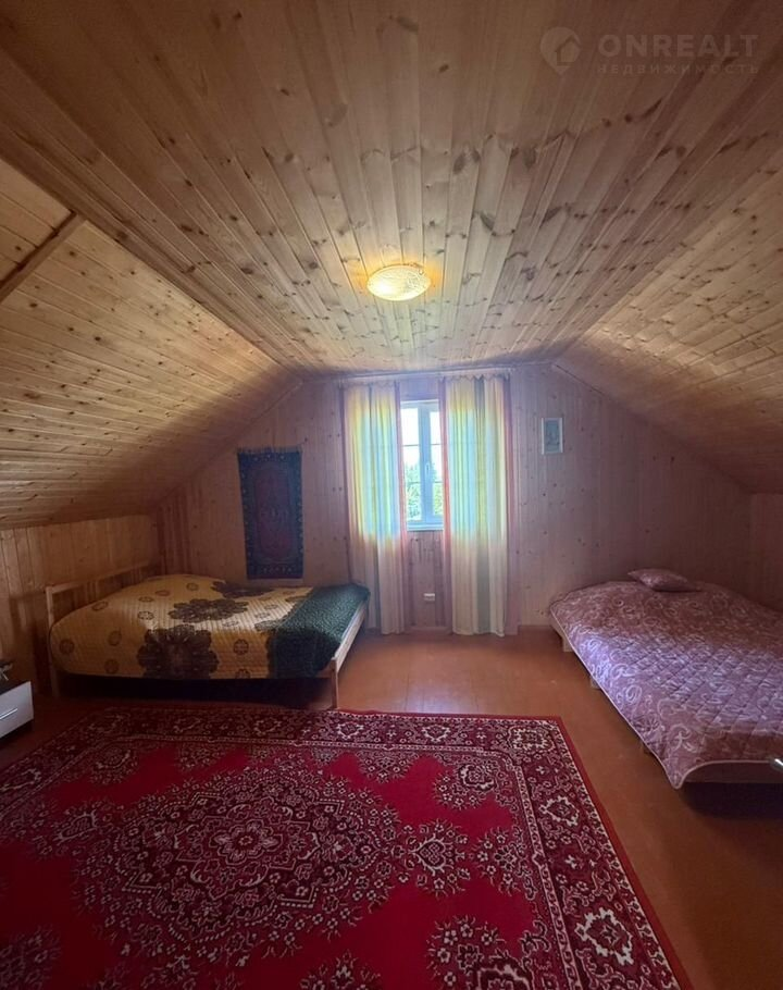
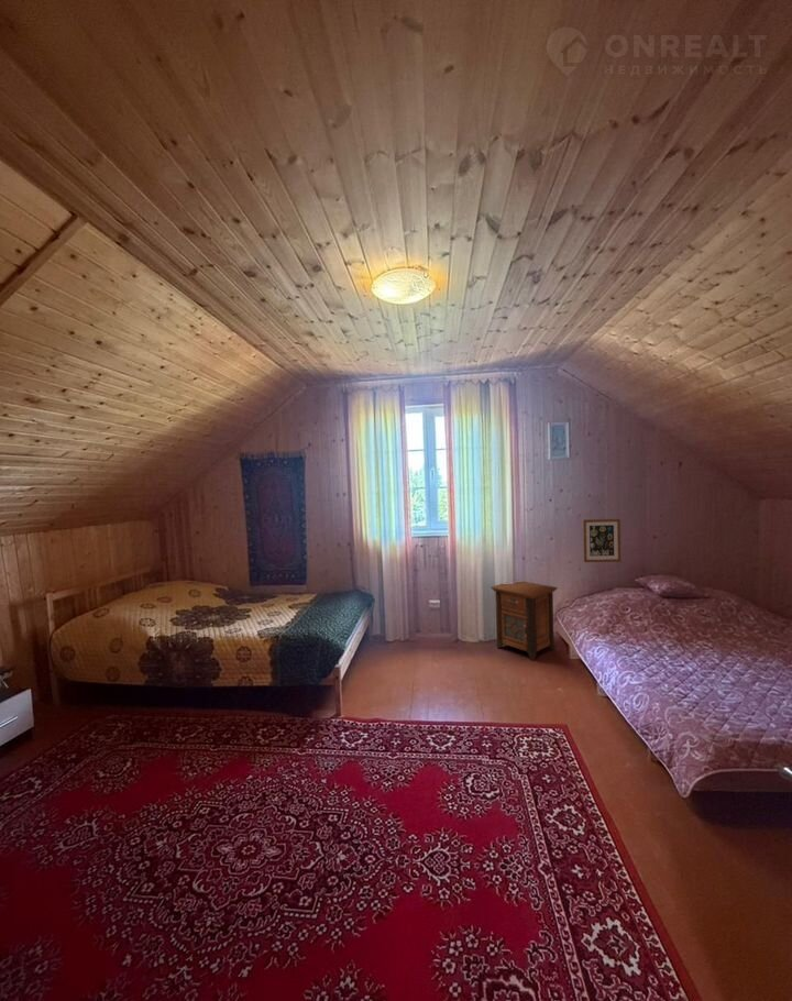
+ nightstand [490,581,559,661]
+ wall art [582,518,622,563]
